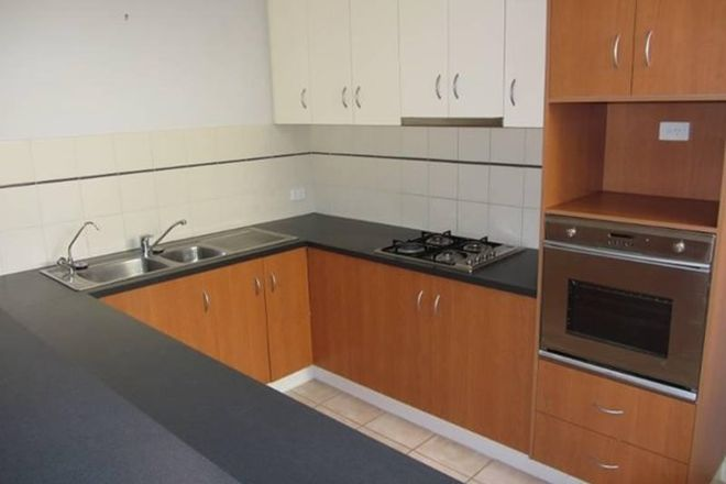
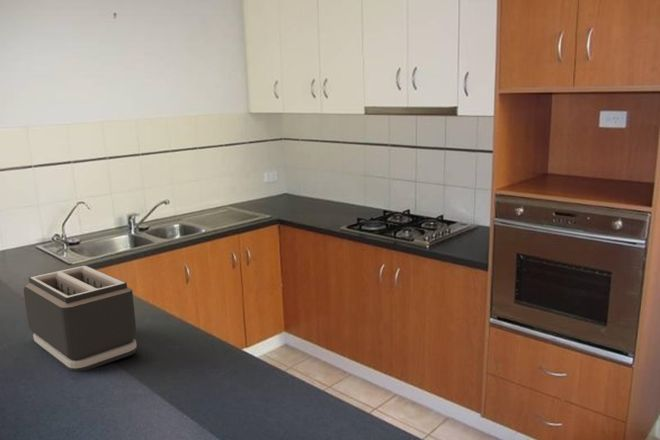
+ toaster [23,264,138,372]
